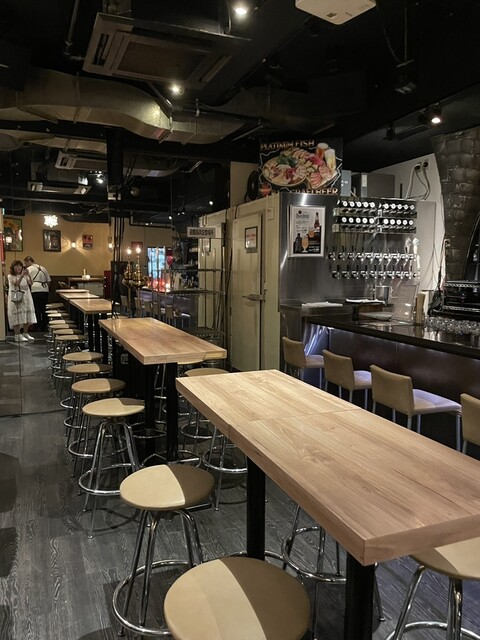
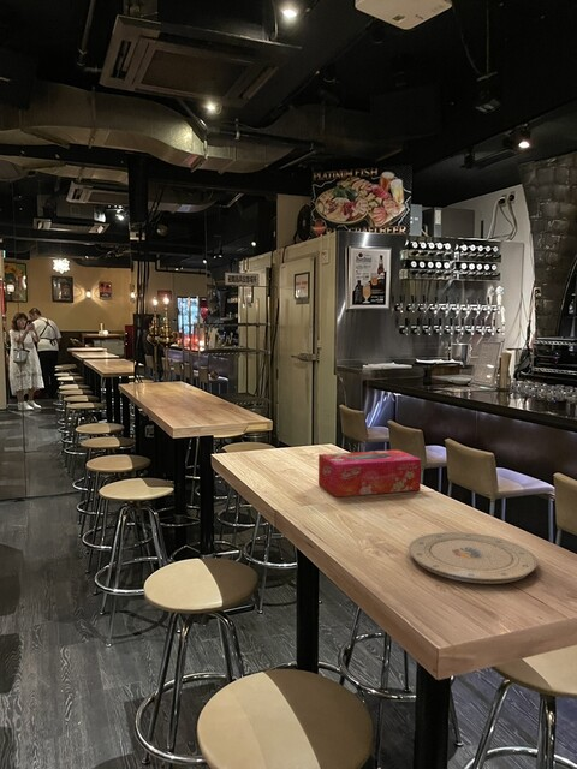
+ plate [408,531,539,585]
+ tissue box [317,448,422,499]
